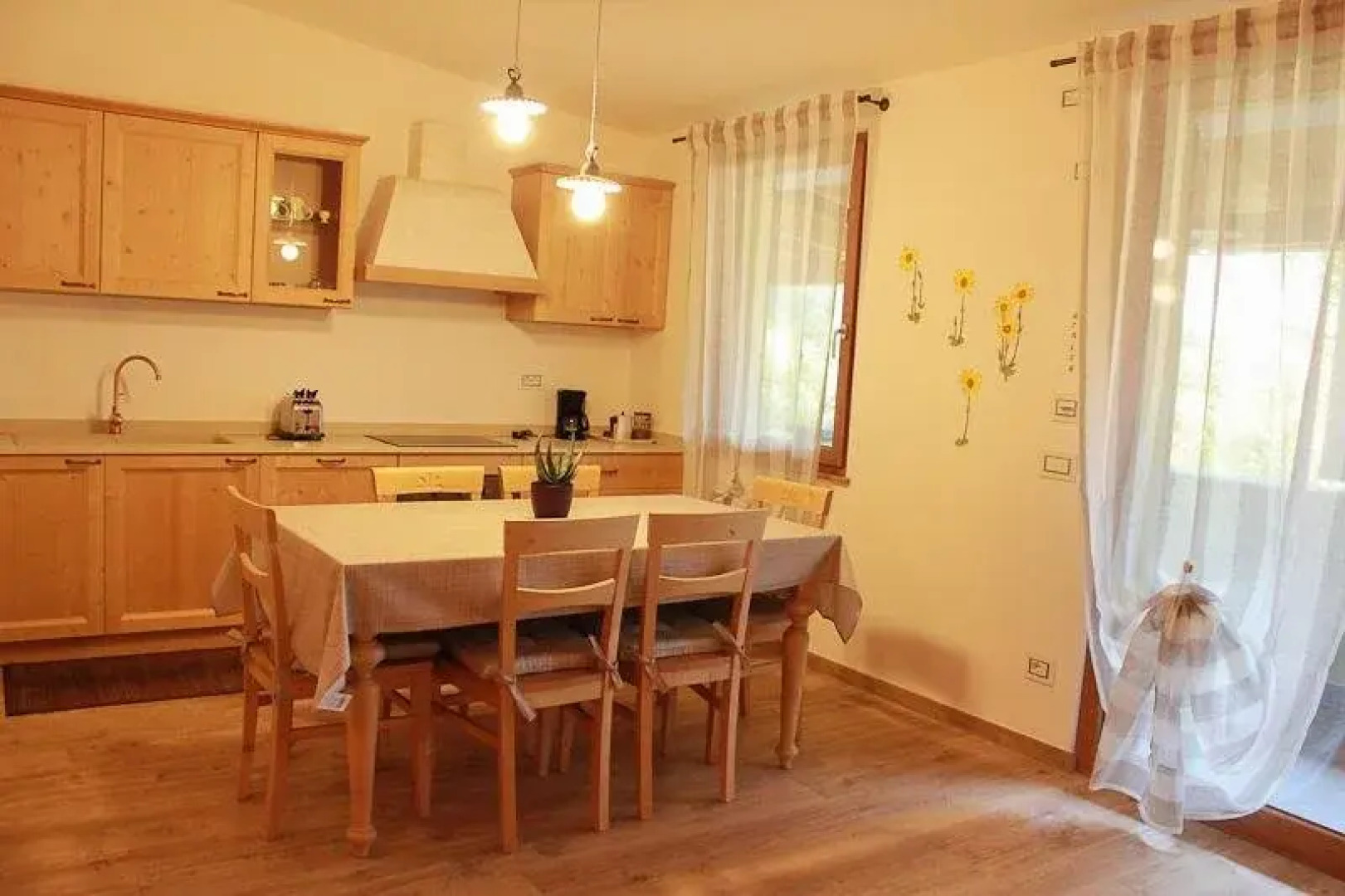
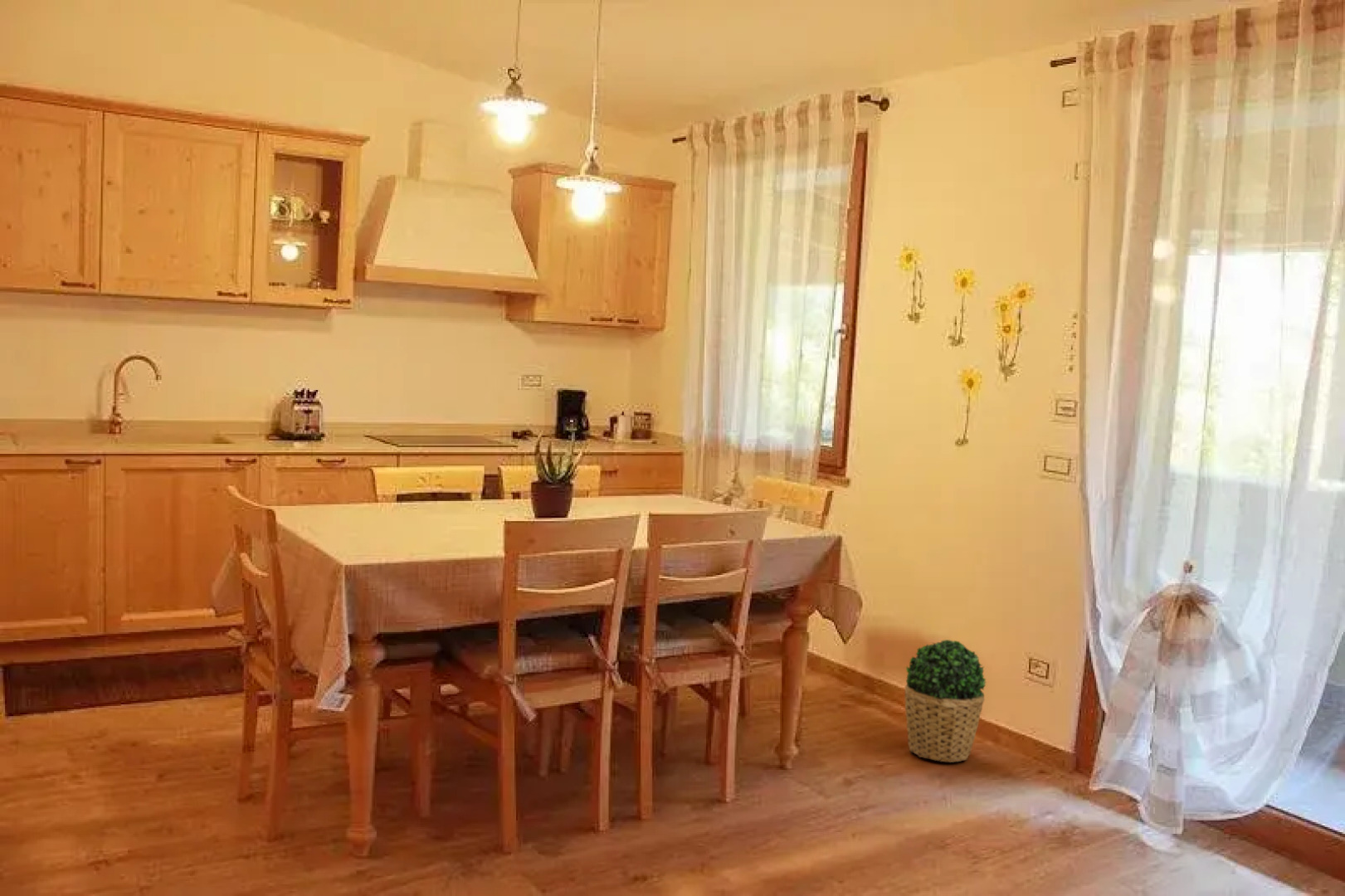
+ potted plant [904,639,987,763]
